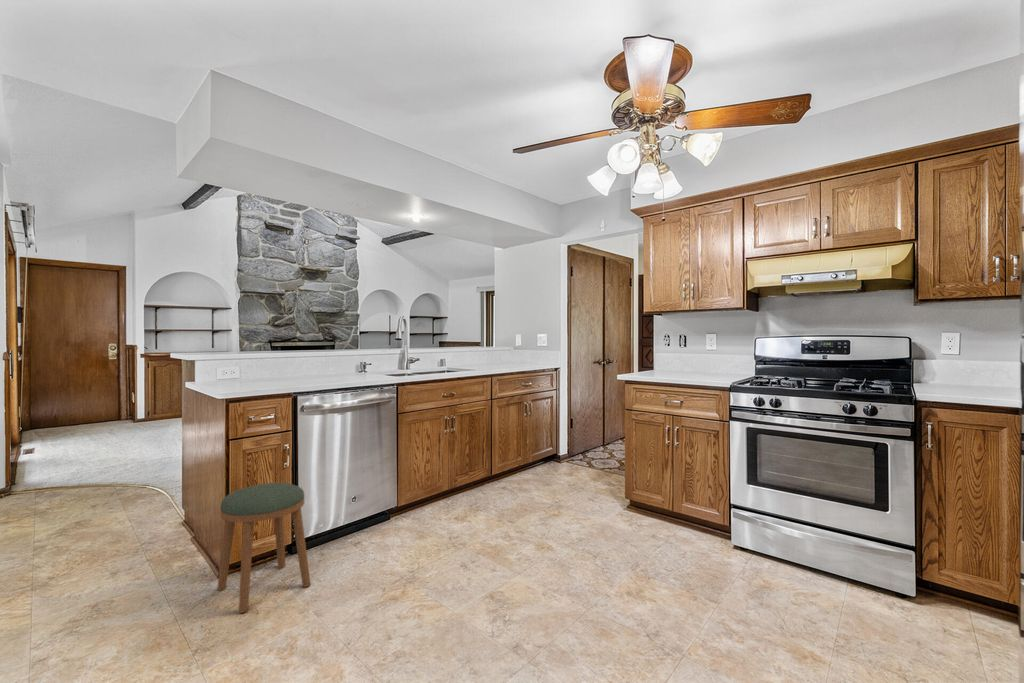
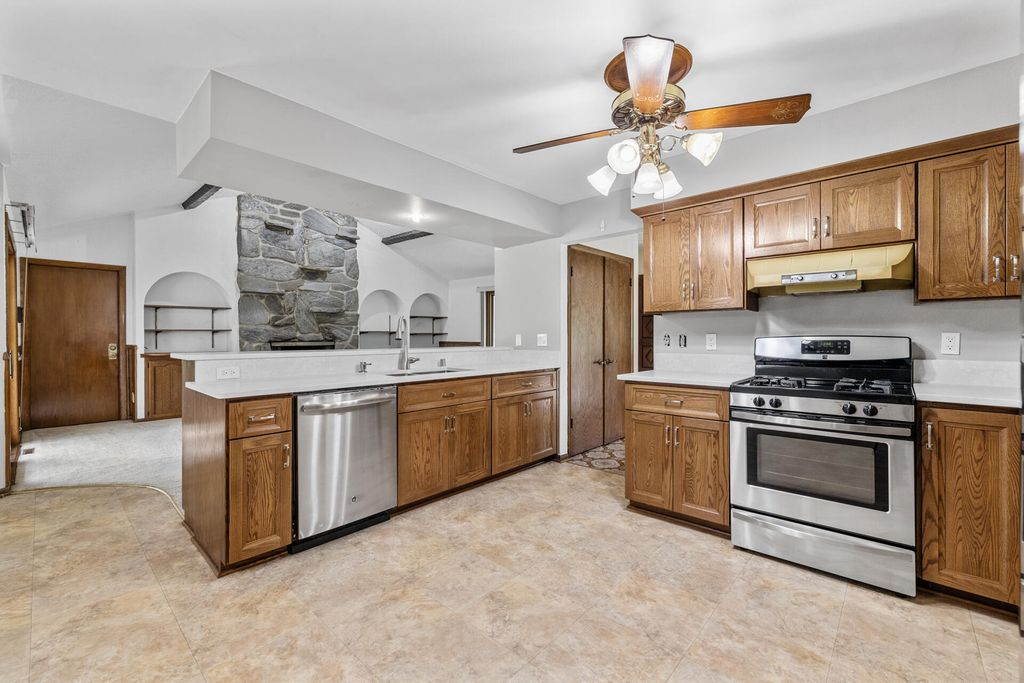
- stool [216,482,311,614]
